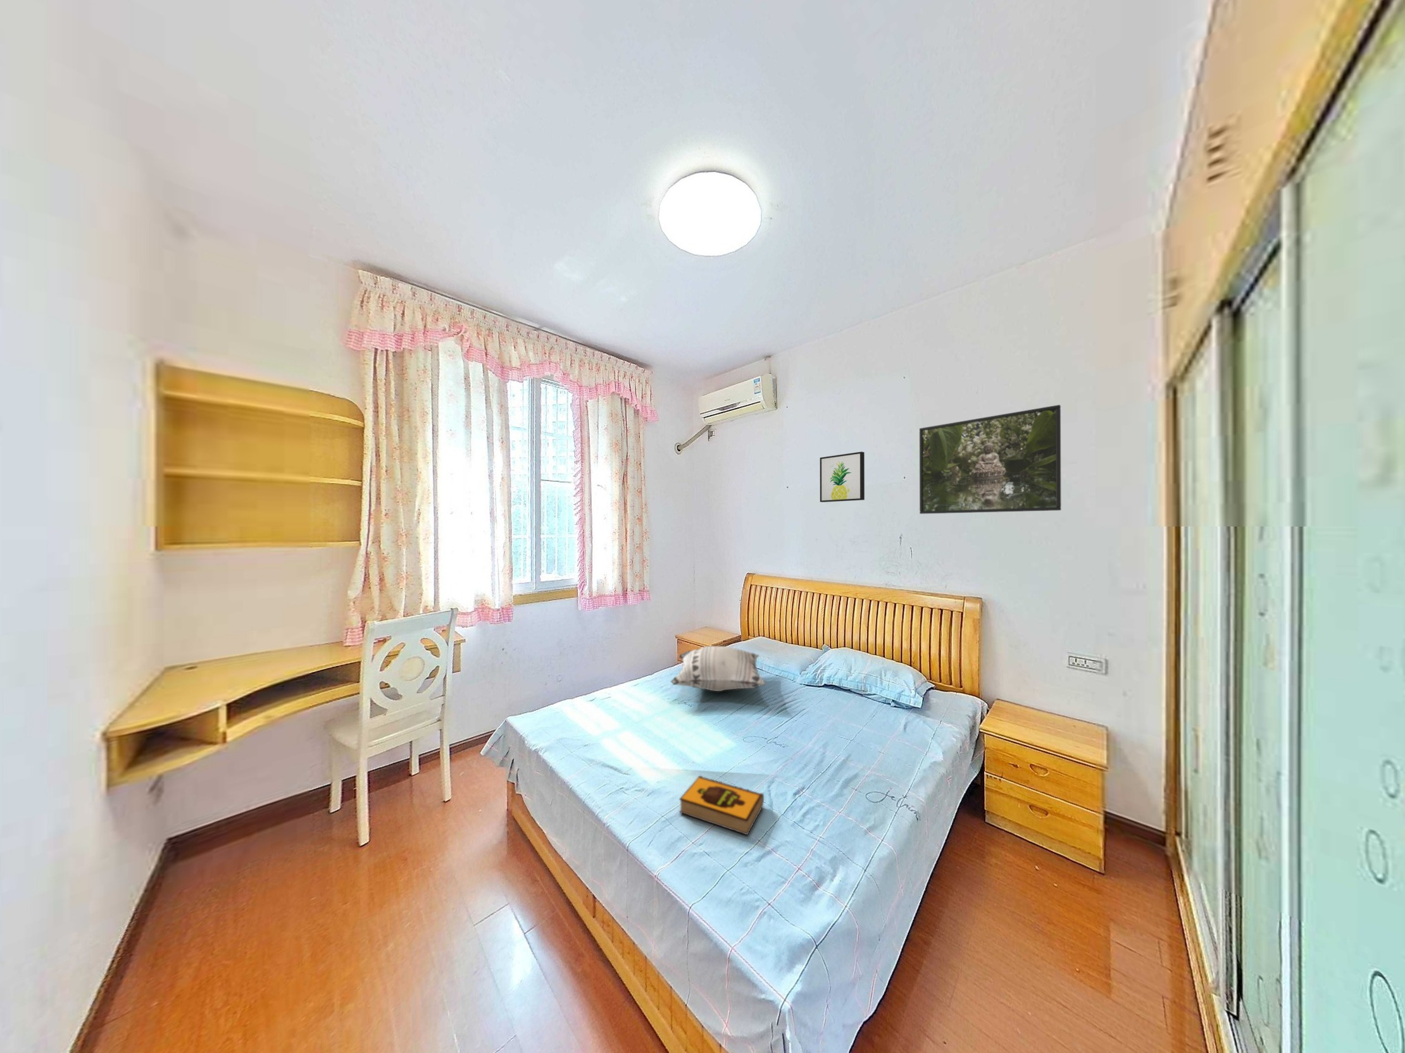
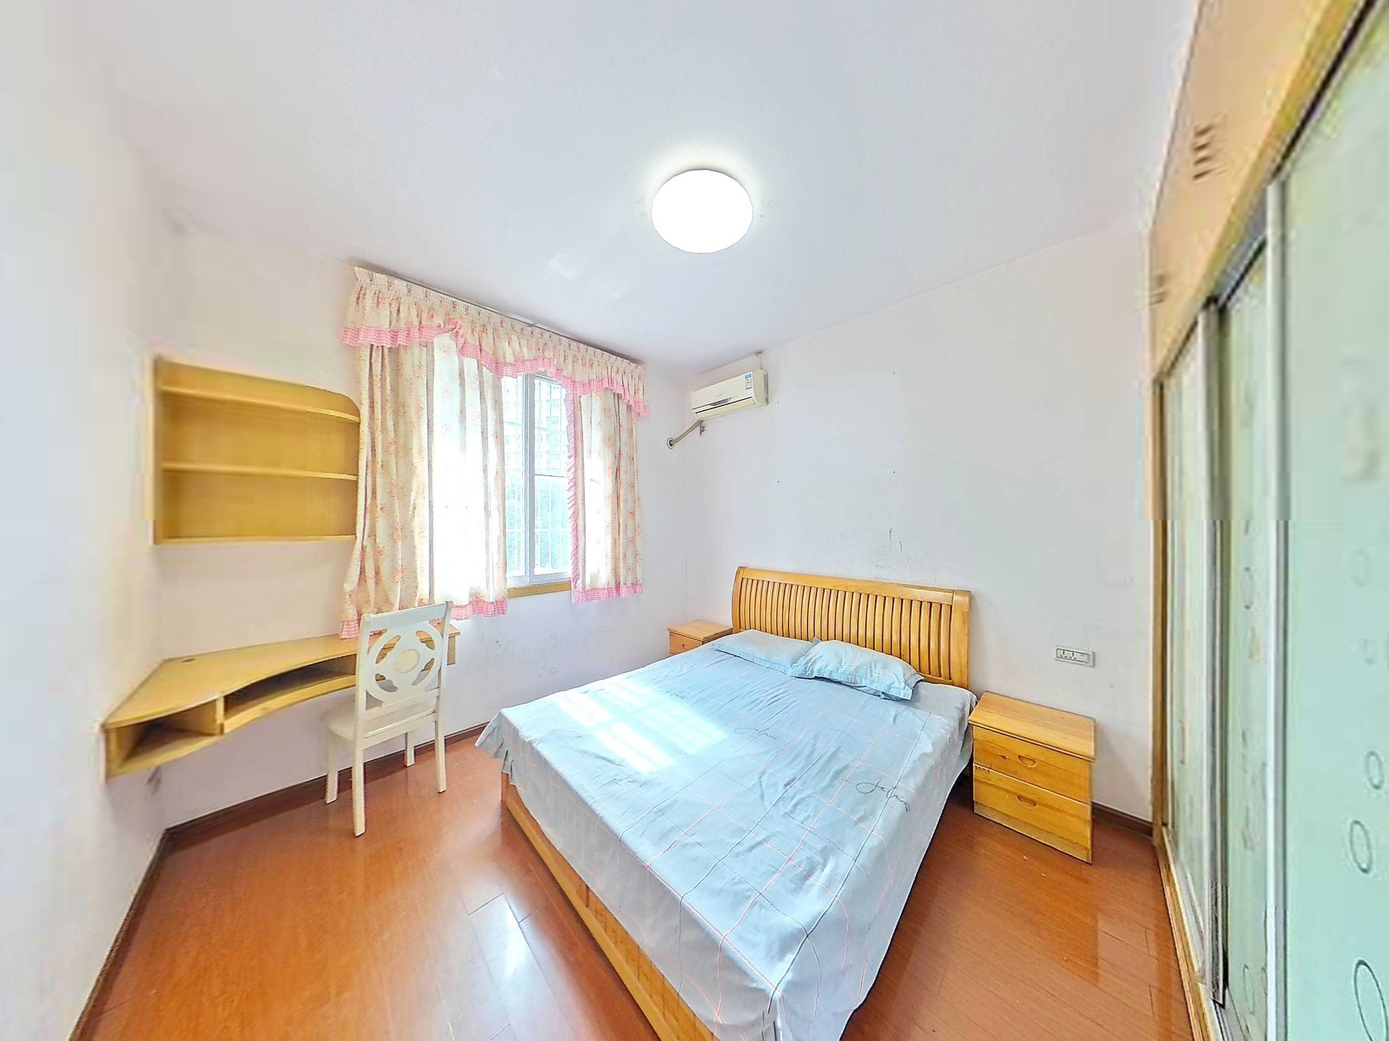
- hardback book [678,774,764,836]
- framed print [919,404,1062,514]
- decorative pillow [670,646,767,692]
- wall art [820,451,865,503]
